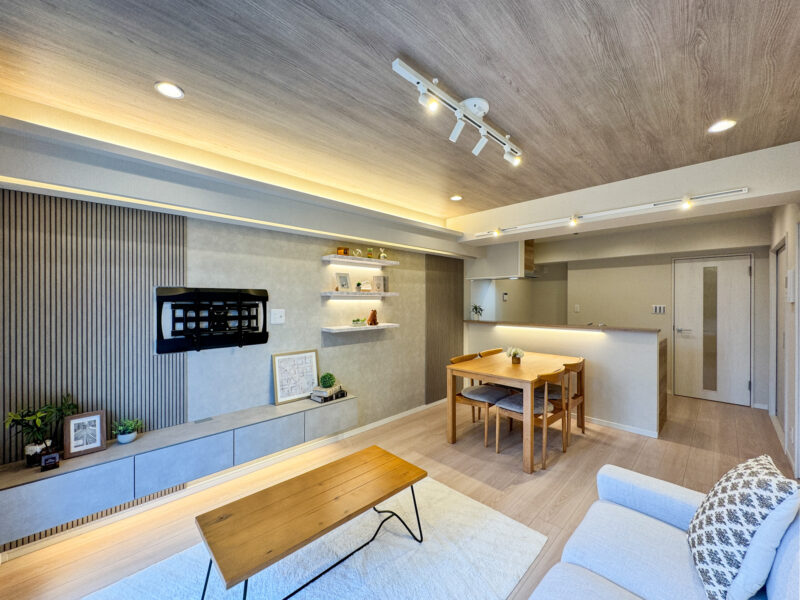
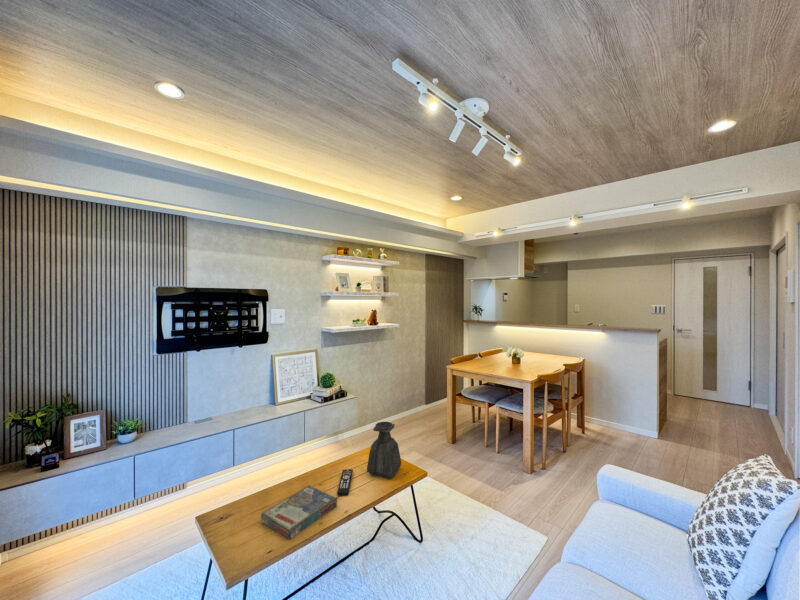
+ board game [260,484,338,541]
+ bottle [366,421,402,480]
+ remote control [336,468,354,497]
